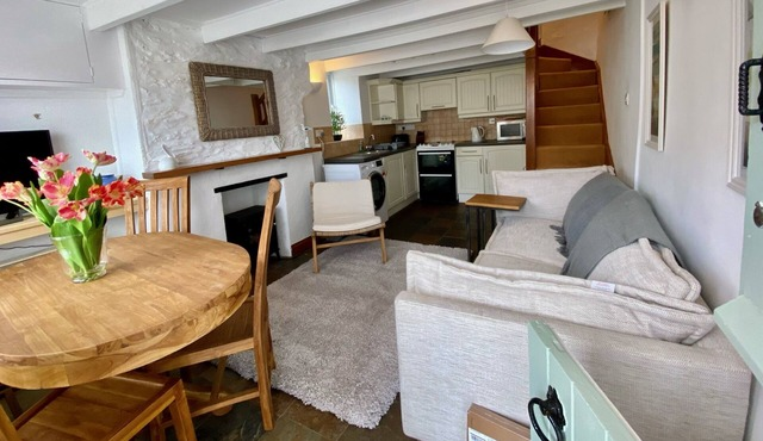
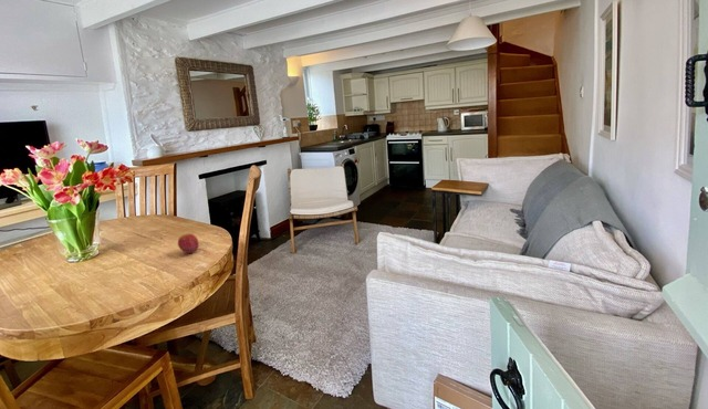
+ fruit [177,232,200,254]
